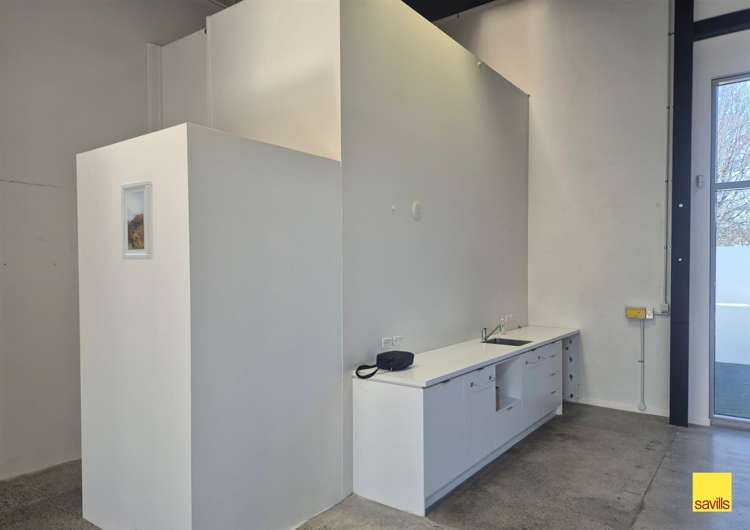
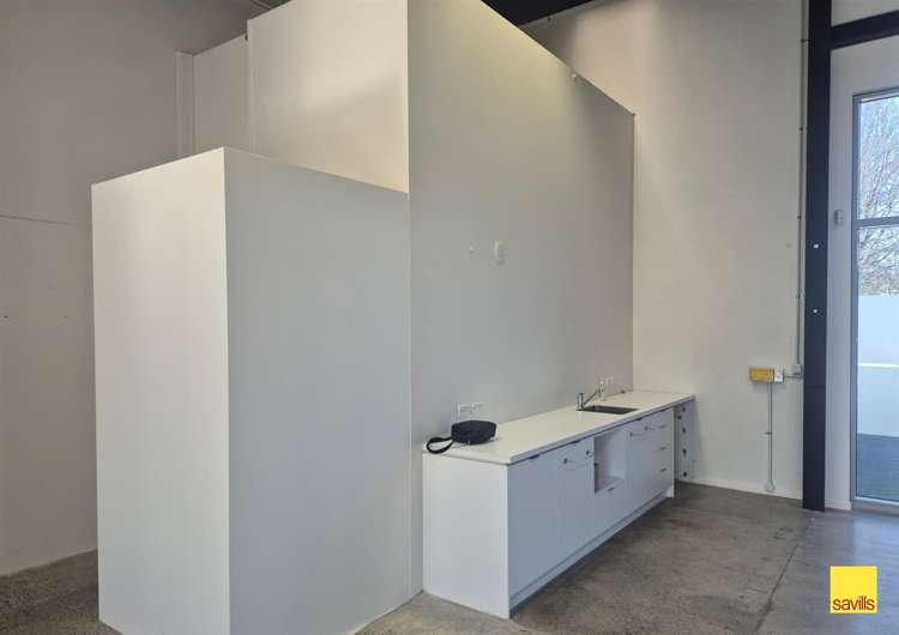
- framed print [120,179,154,260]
